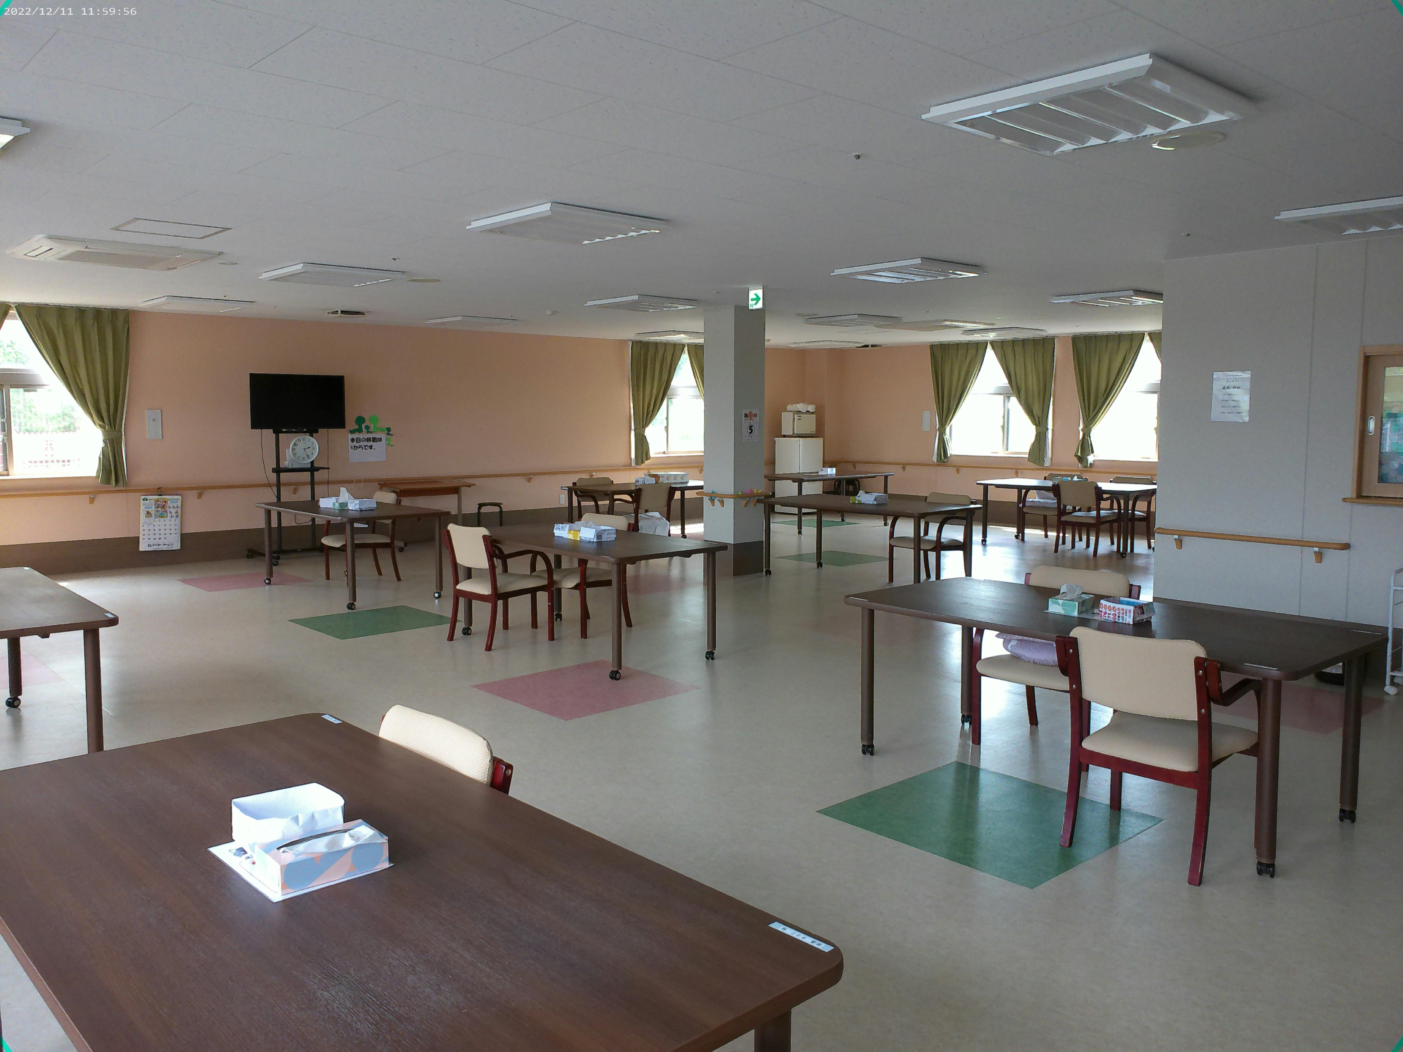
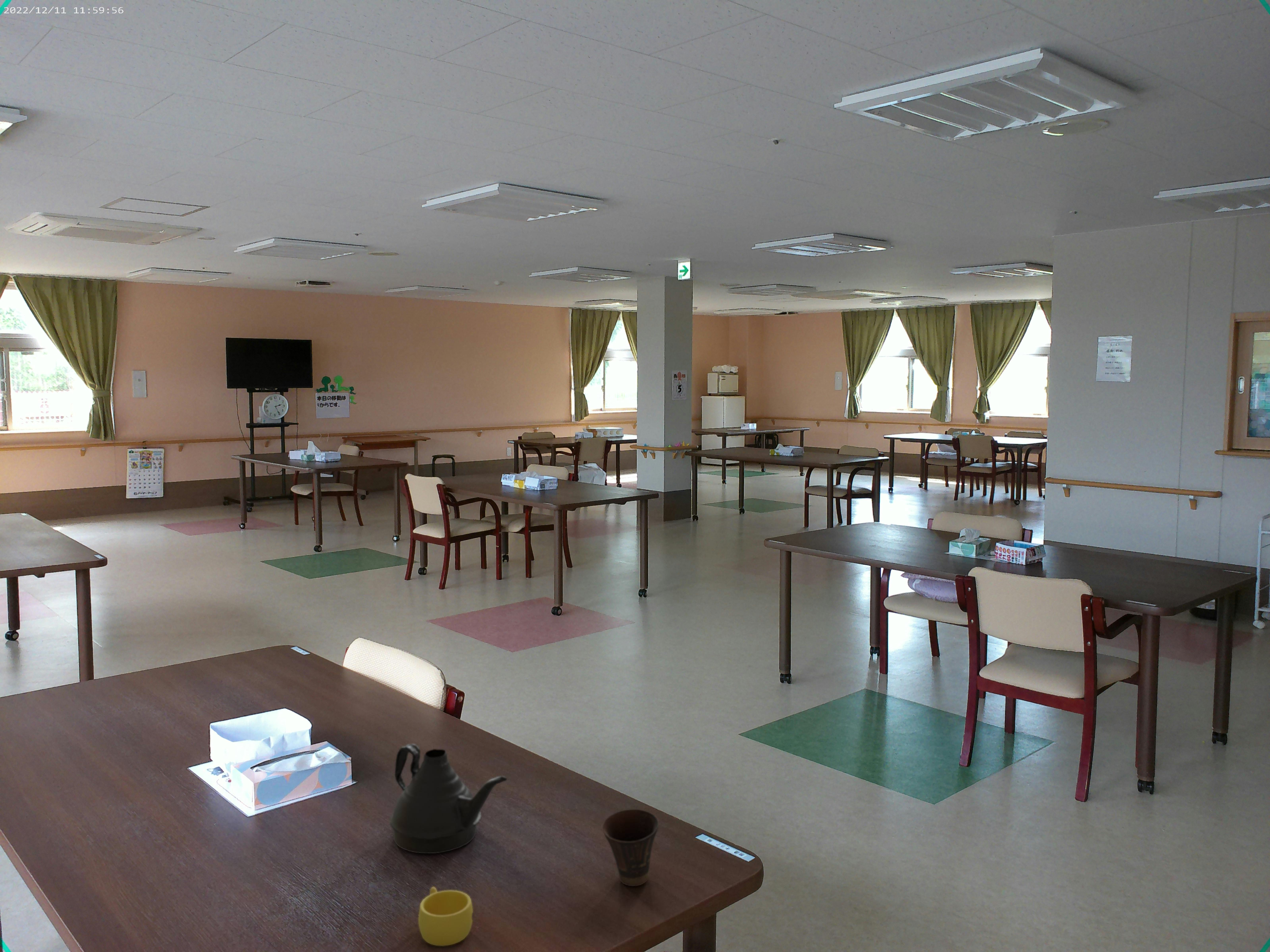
+ teapot [389,743,507,854]
+ cup [418,887,473,946]
+ cup [602,809,659,887]
